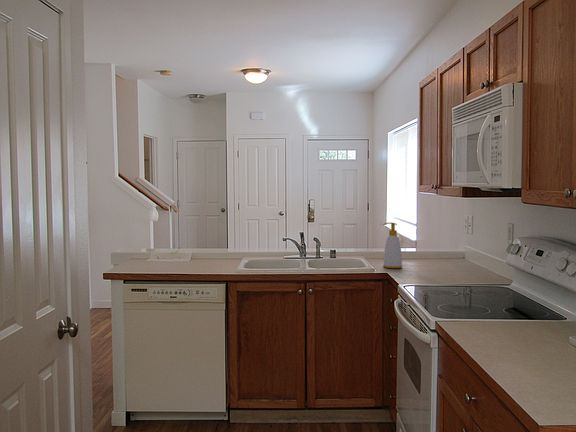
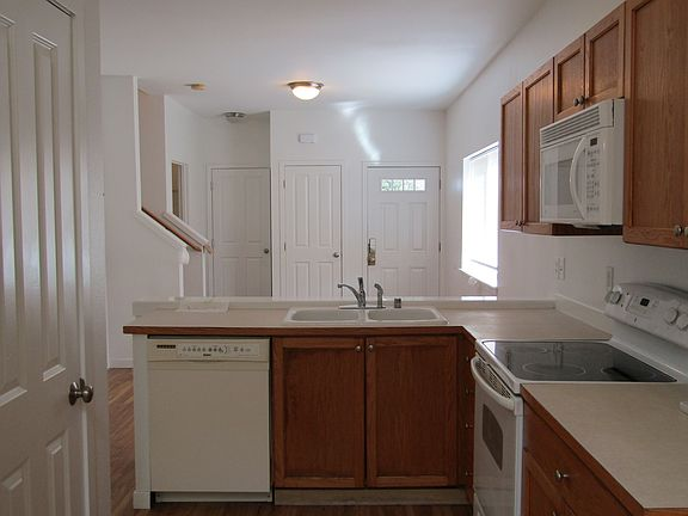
- soap bottle [382,222,403,269]
